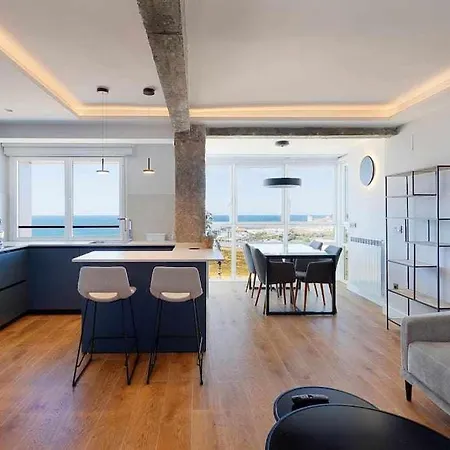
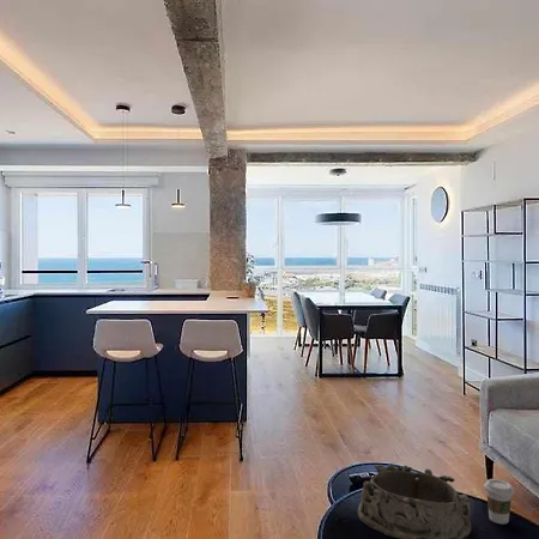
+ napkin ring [357,462,473,539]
+ coffee cup [484,478,515,525]
